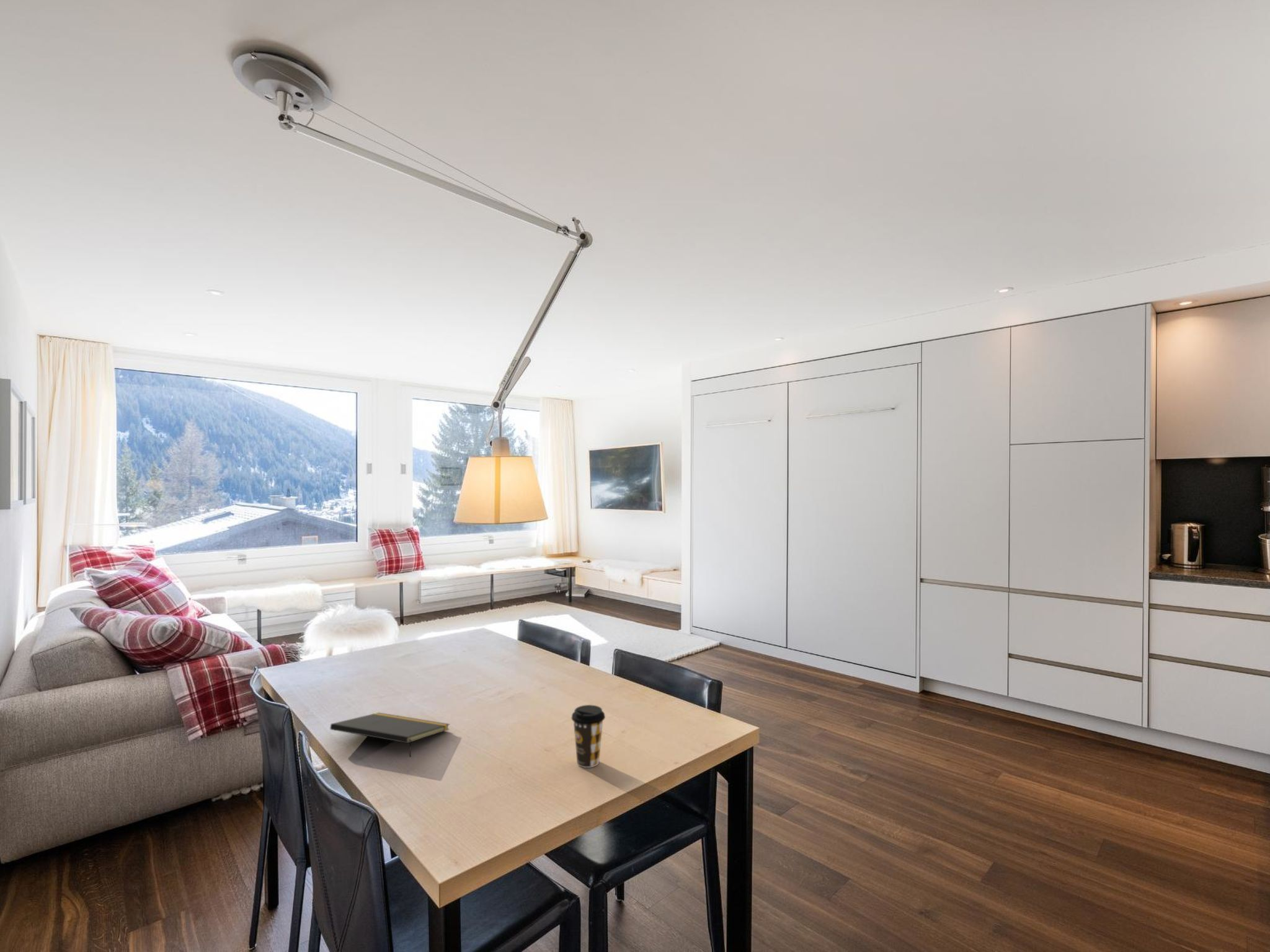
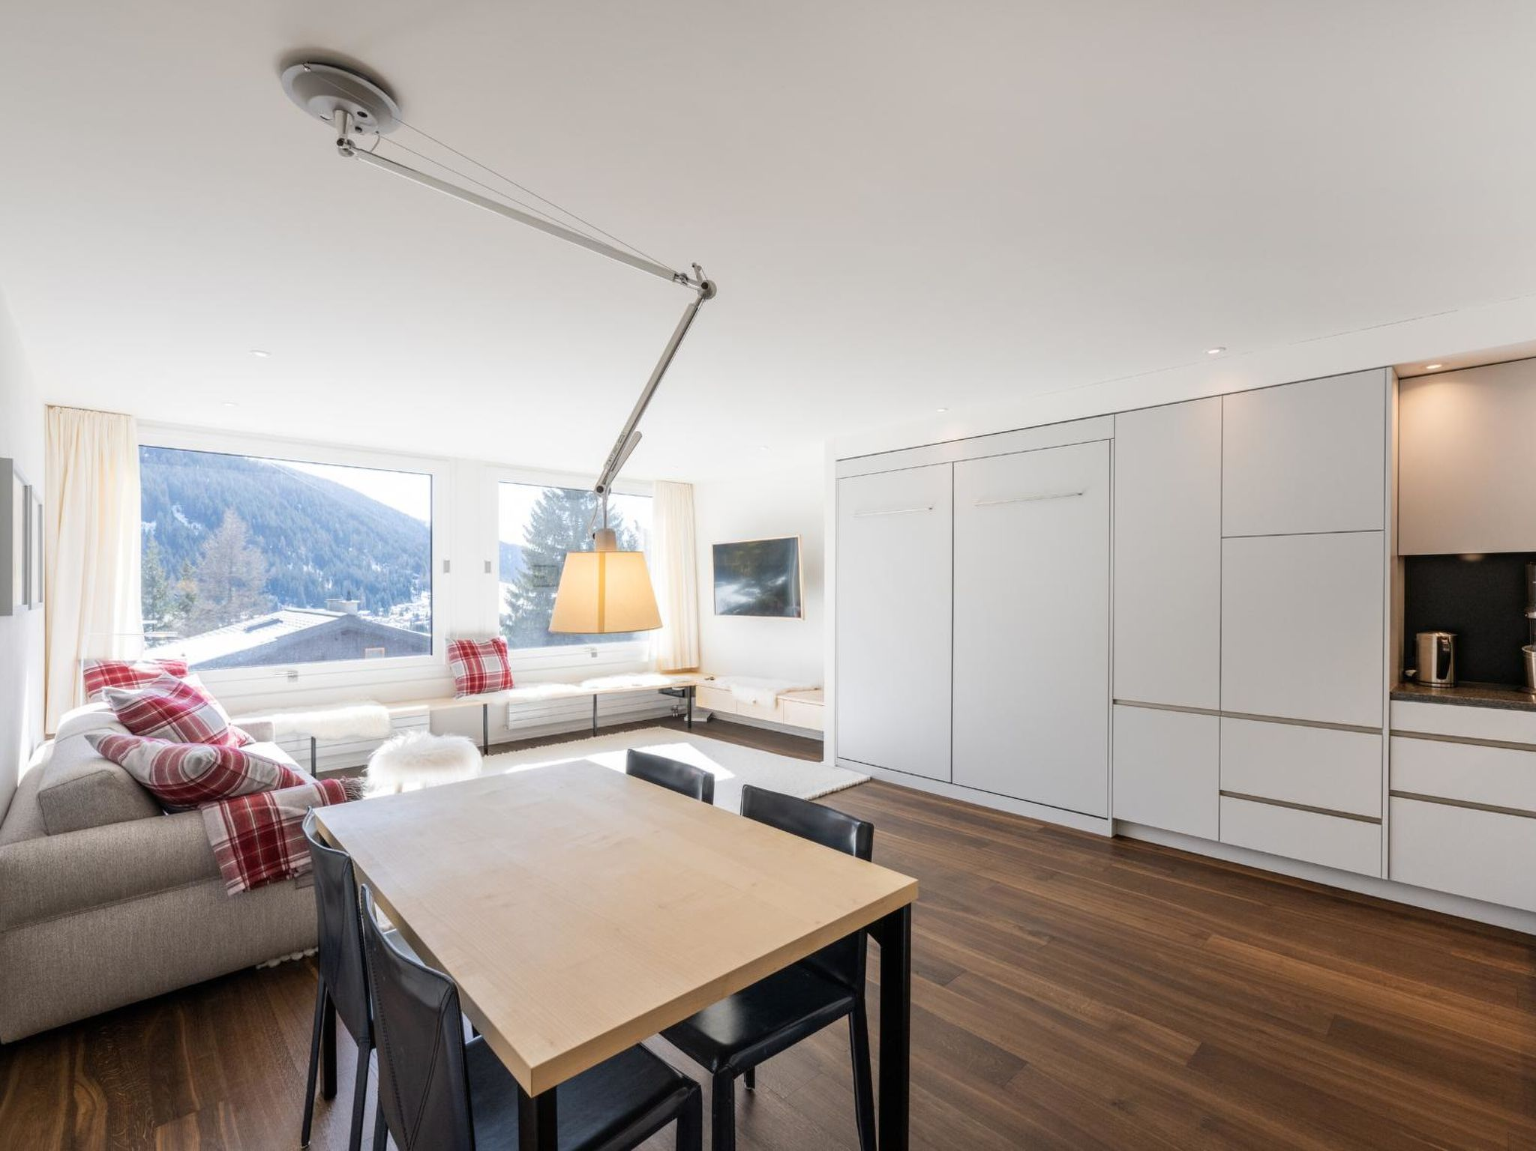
- notepad [329,712,451,757]
- coffee cup [571,704,606,769]
